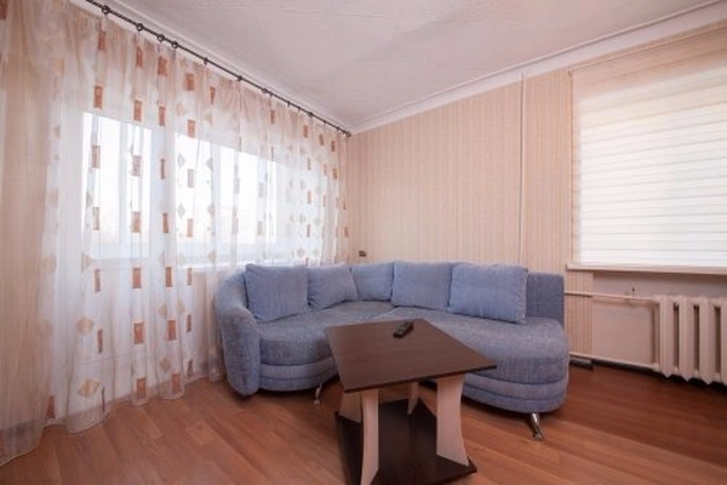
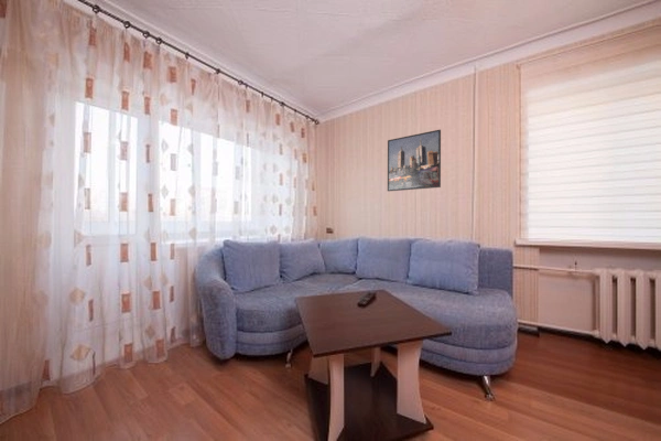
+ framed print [387,128,442,192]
